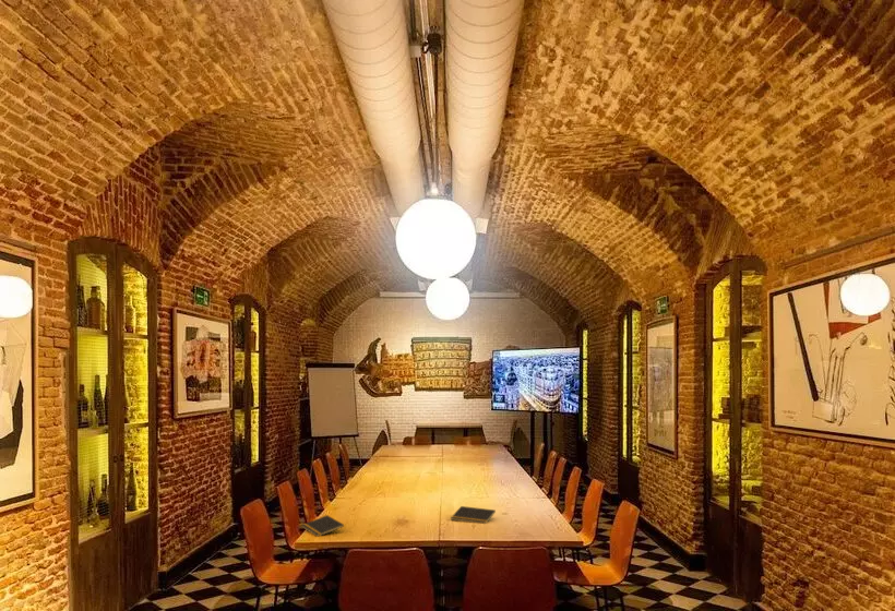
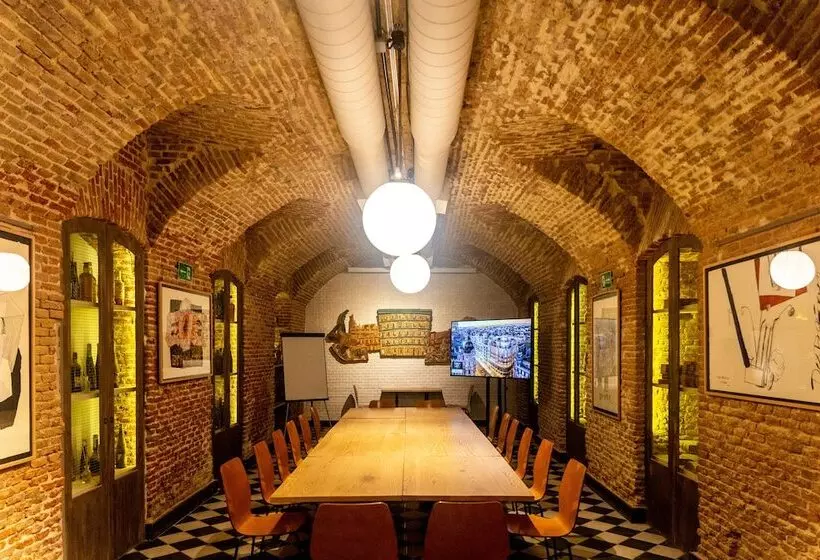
- notepad [450,505,497,525]
- notepad [301,514,345,537]
